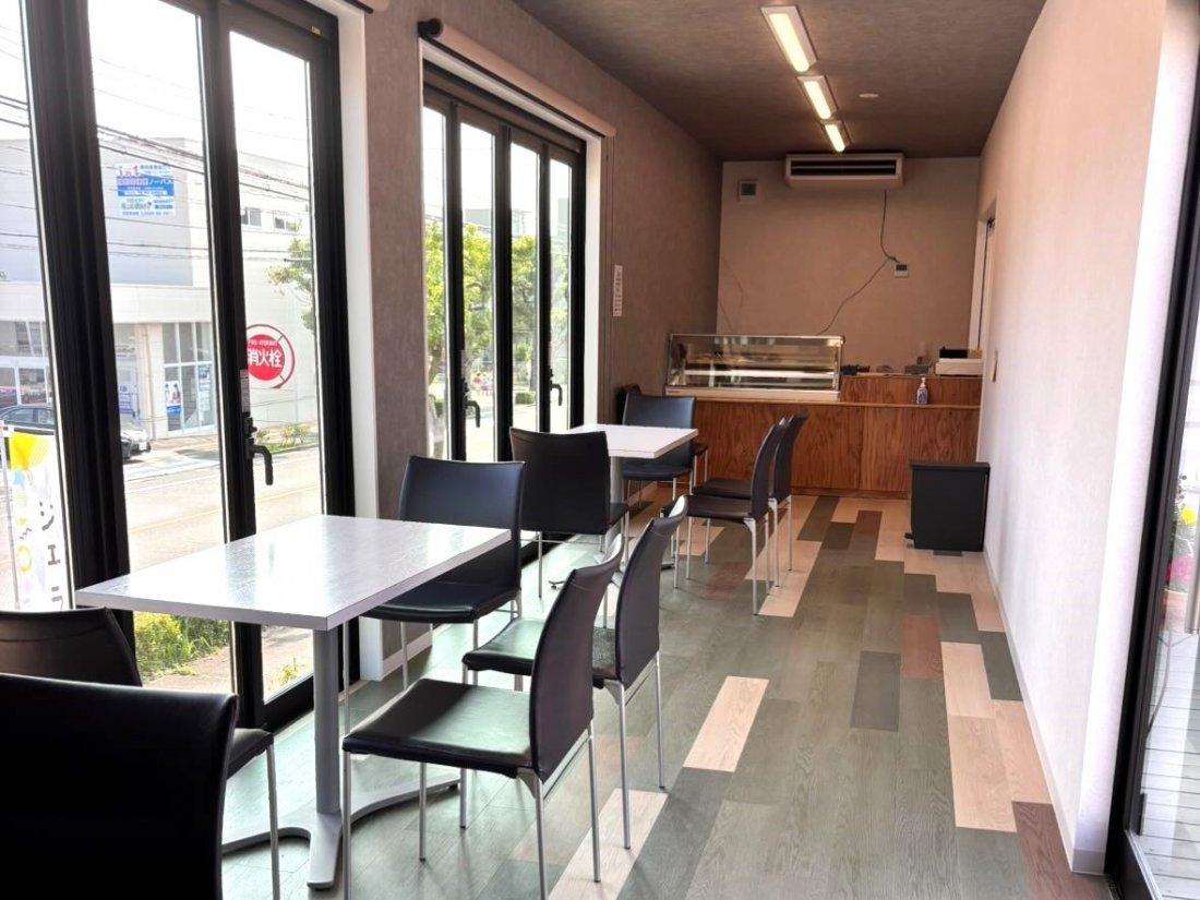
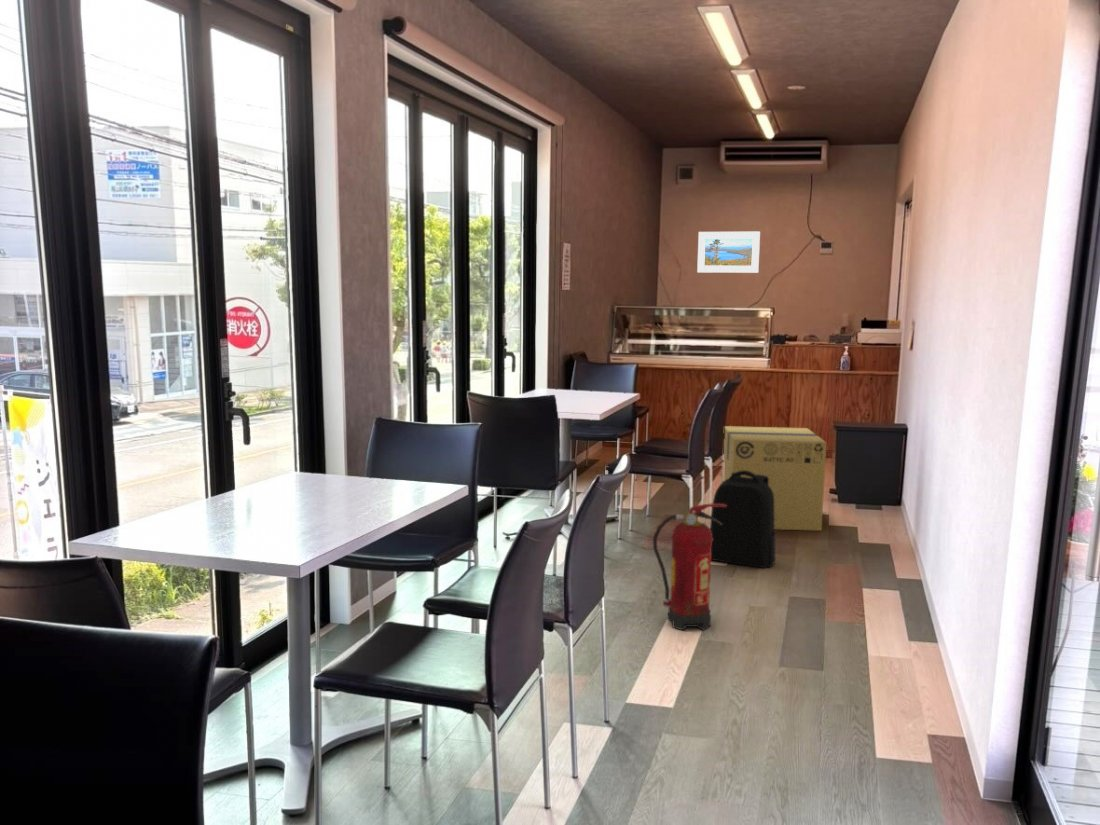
+ fire extinguisher [652,503,727,632]
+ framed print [696,231,761,274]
+ backpack [709,470,777,569]
+ cardboard box [721,425,828,532]
